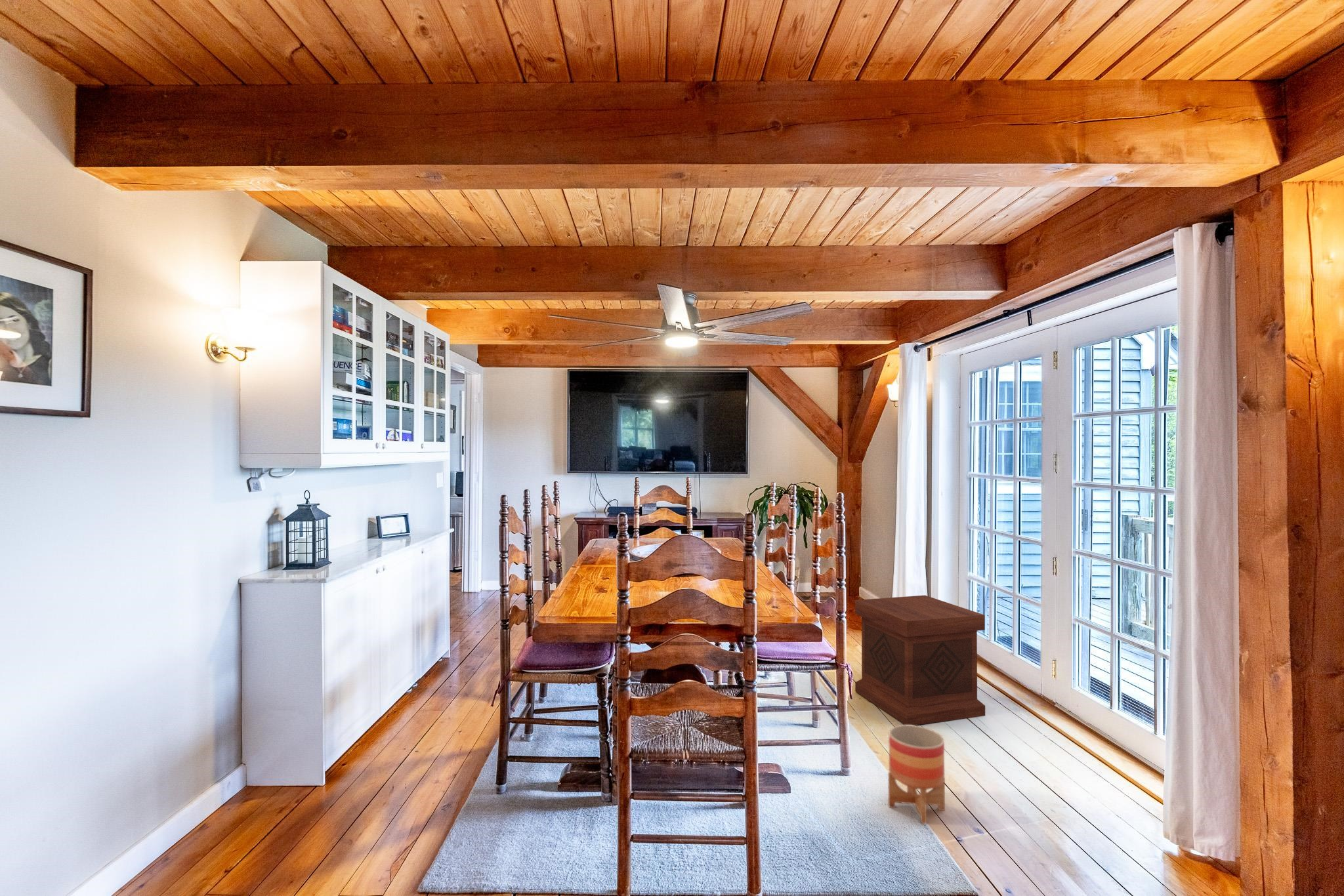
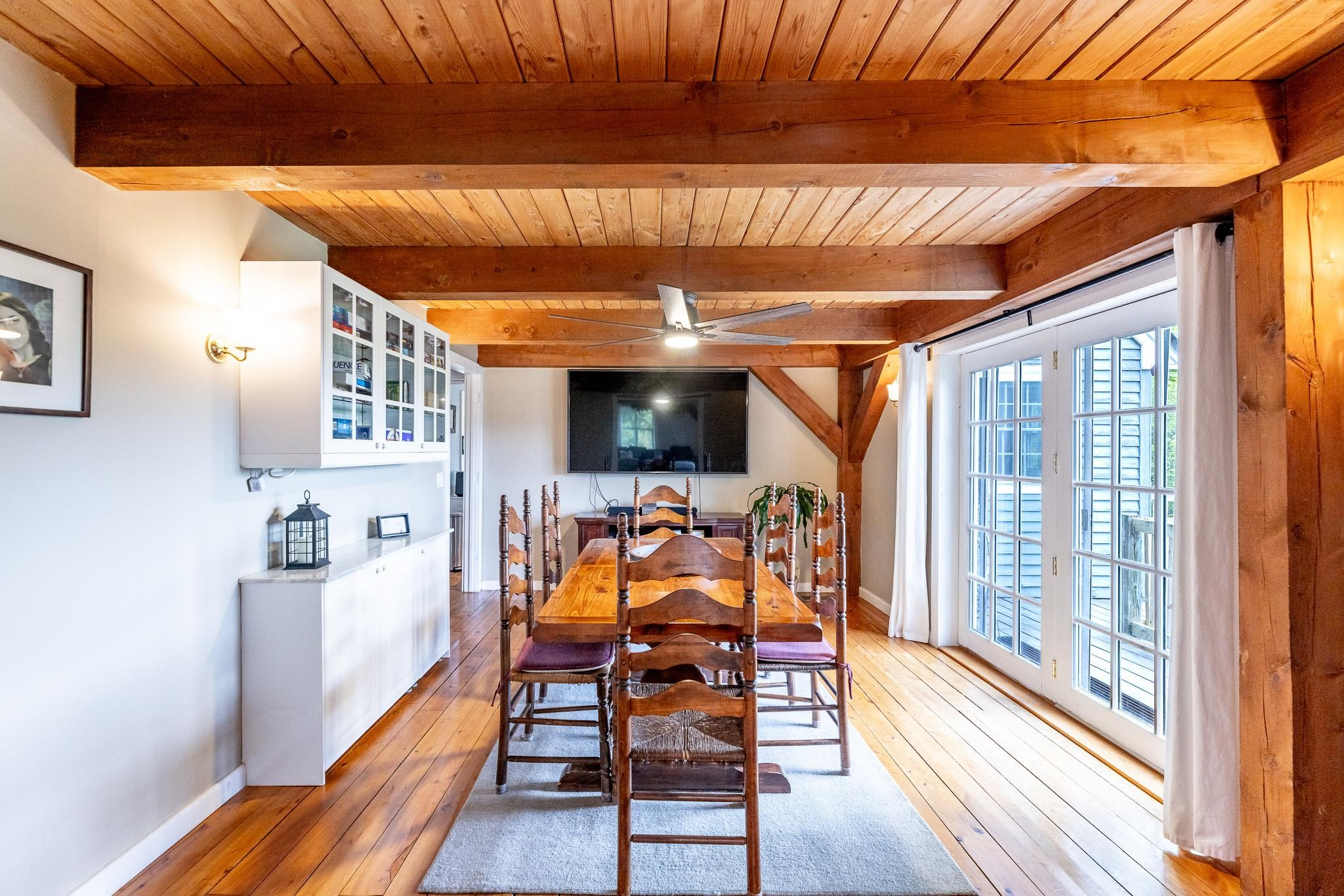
- side table [854,595,986,725]
- planter [887,724,946,825]
